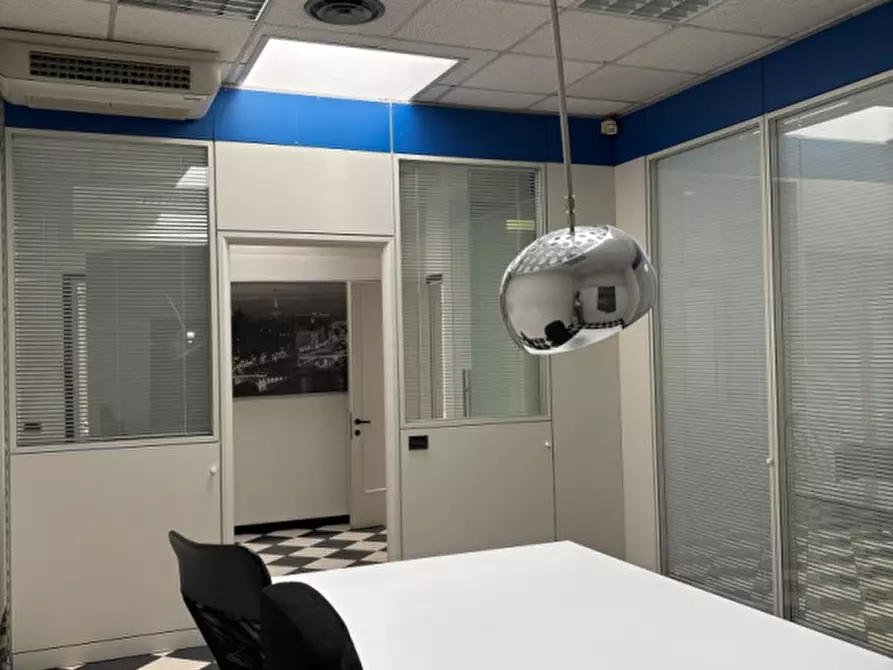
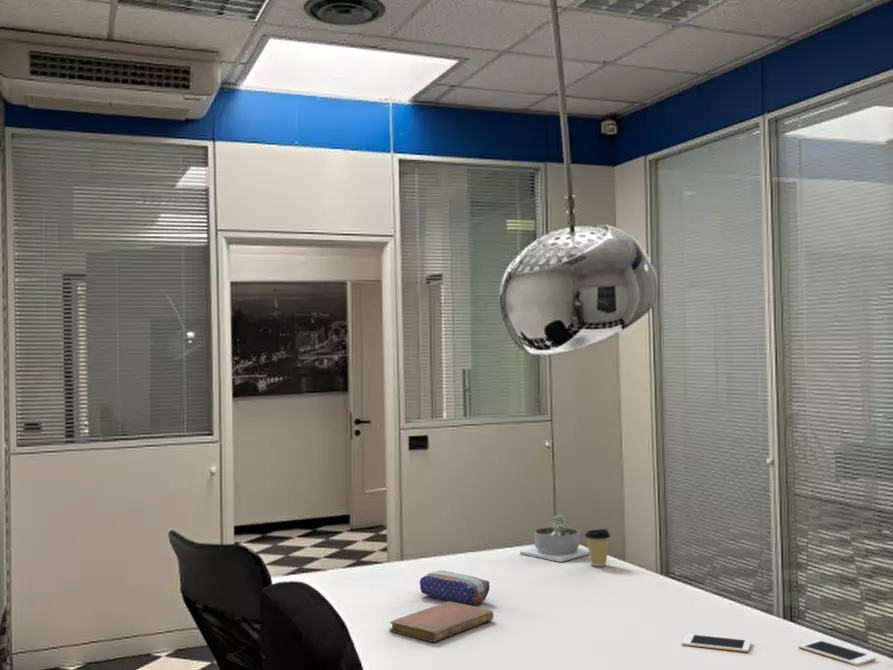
+ notebook [389,600,495,643]
+ pencil case [419,569,490,606]
+ coffee cup [584,528,612,567]
+ cell phone [798,639,877,666]
+ cell phone [681,633,752,653]
+ succulent planter [519,513,589,563]
